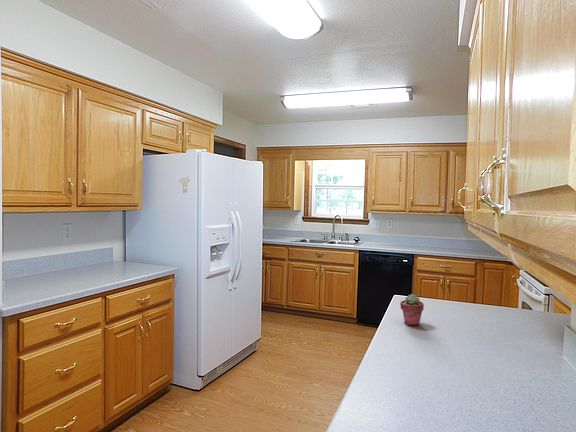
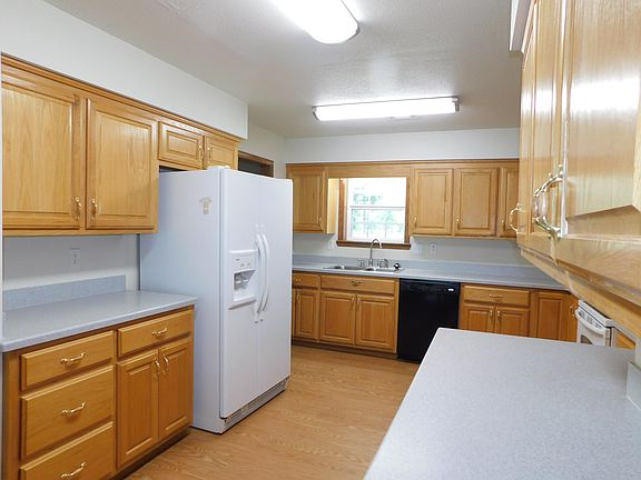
- potted succulent [399,293,425,326]
